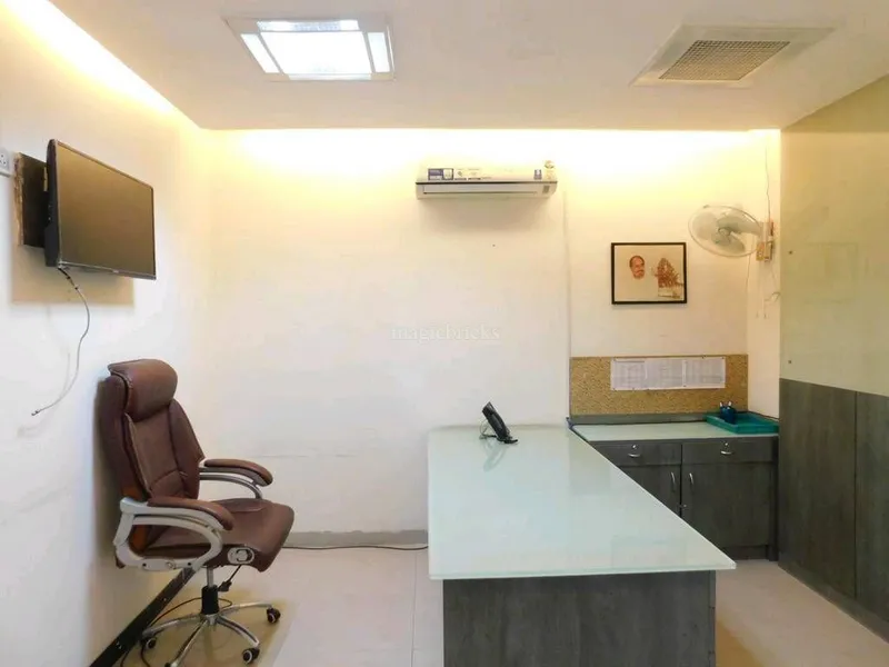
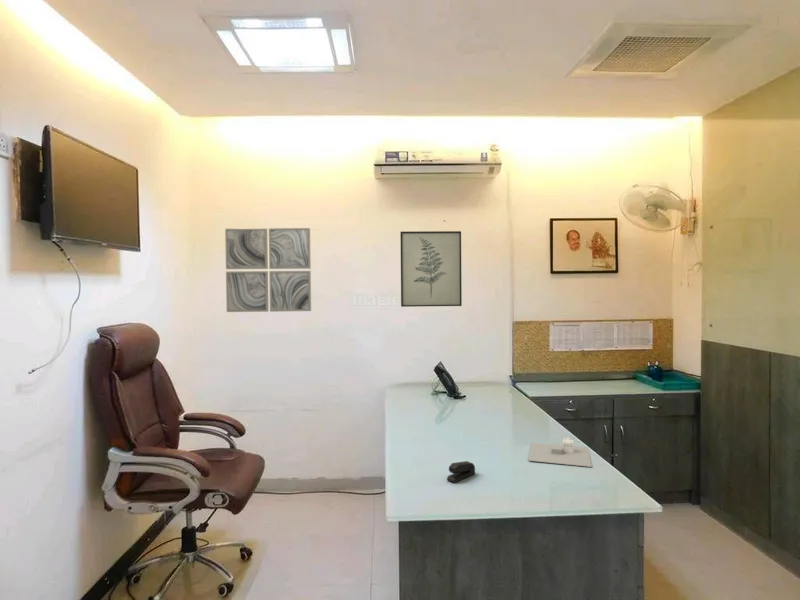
+ stapler [446,460,476,484]
+ wall art [224,227,312,313]
+ wall art [399,230,463,308]
+ tissue box [528,436,593,468]
